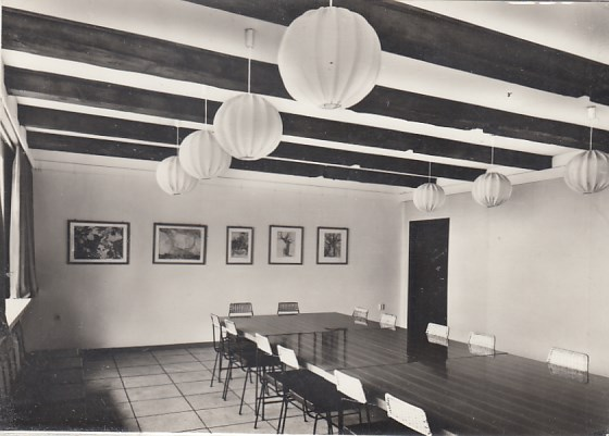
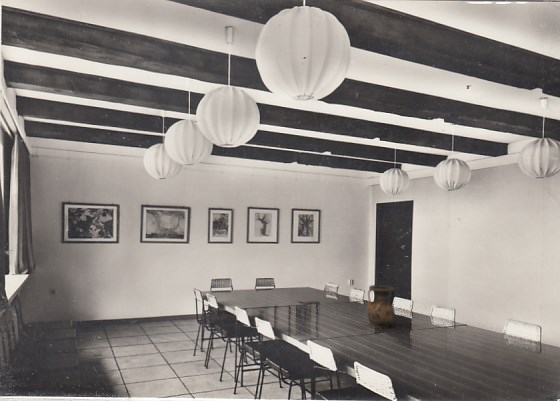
+ vase [366,284,396,329]
